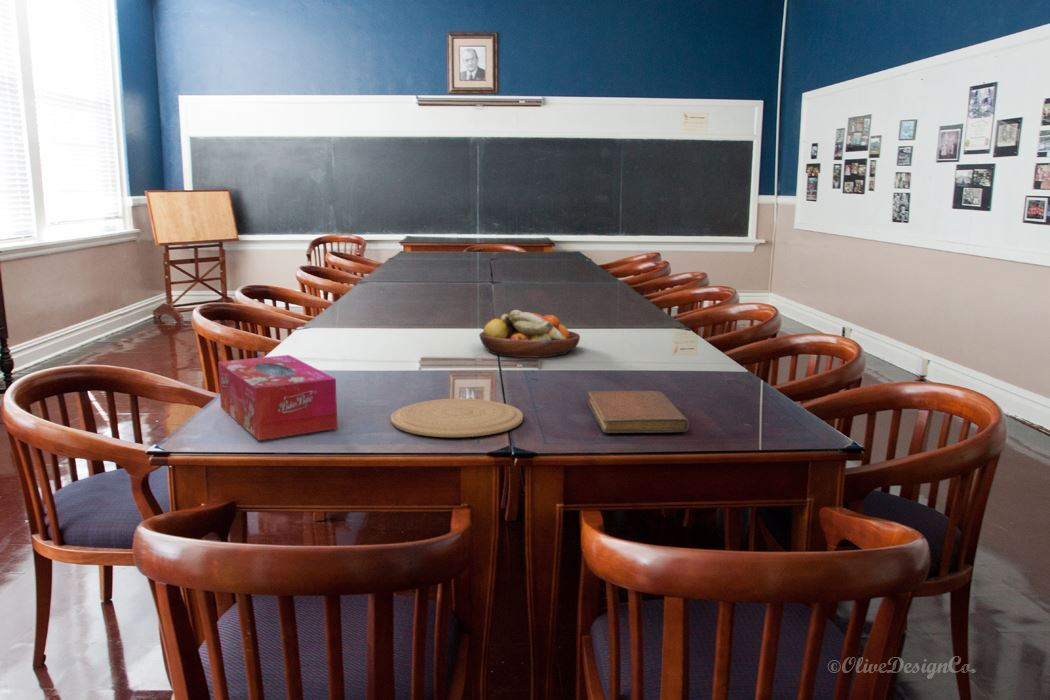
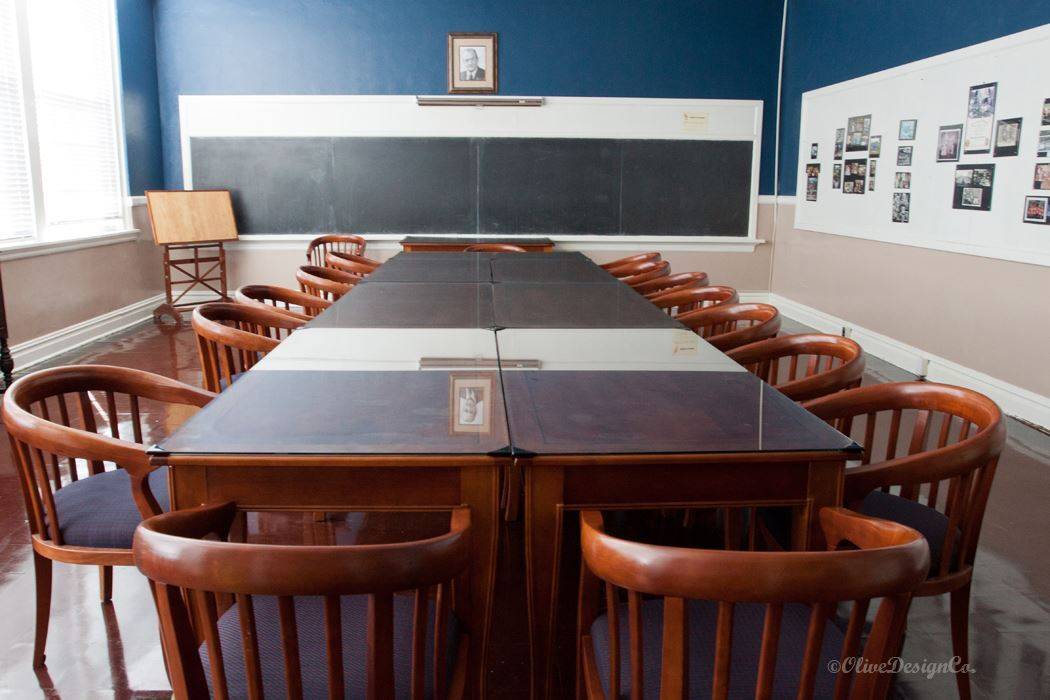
- fruit bowl [478,309,581,359]
- plate [390,398,524,438]
- notebook [587,390,690,434]
- tissue box [217,354,338,441]
